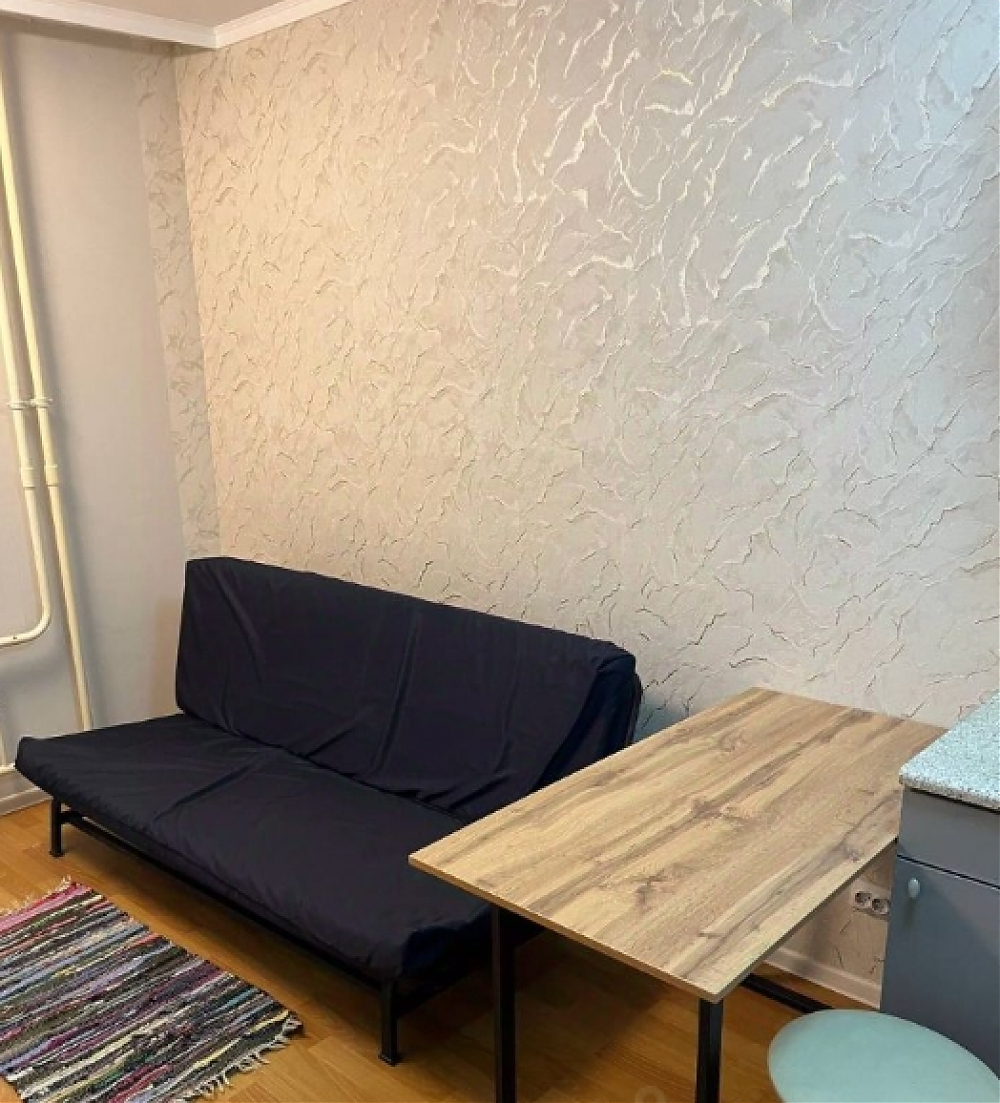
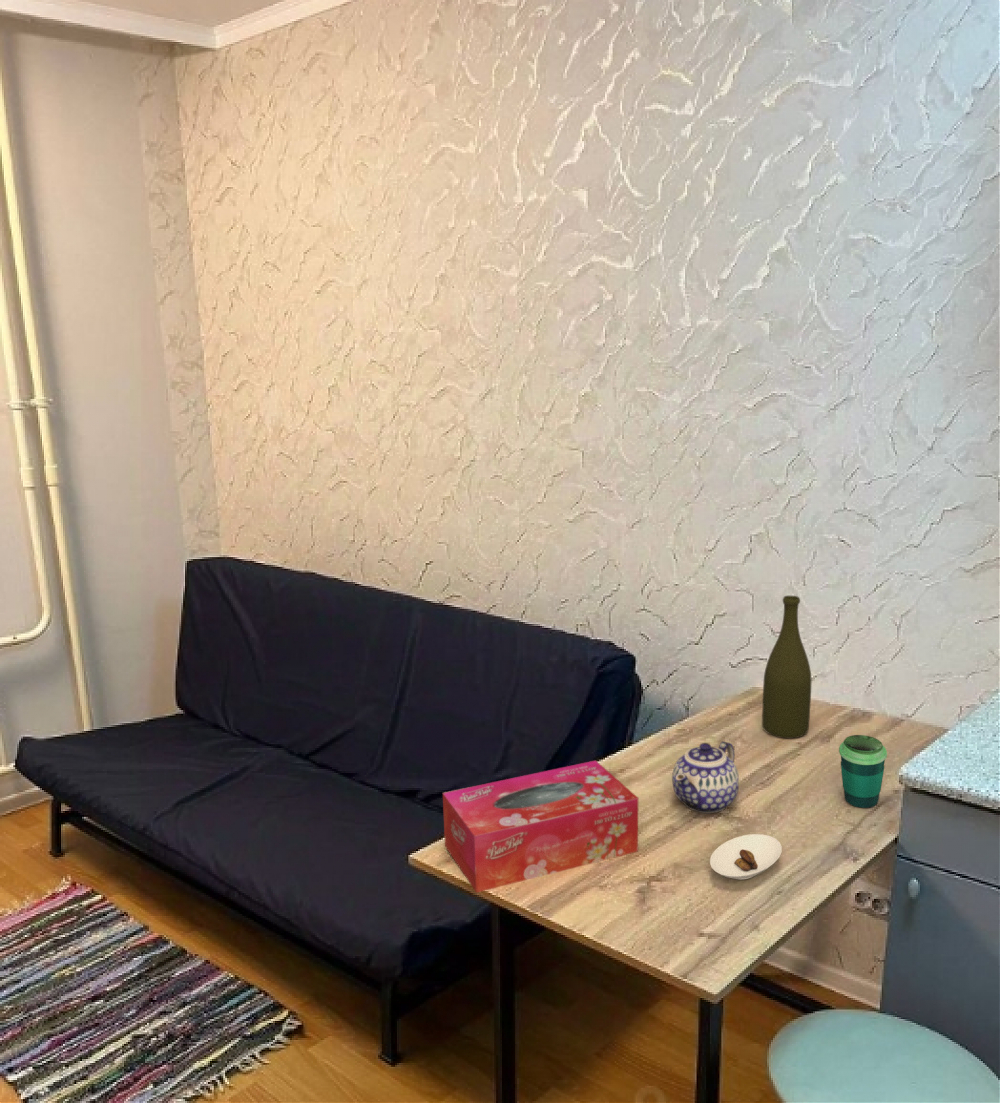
+ saucer [709,833,783,881]
+ cup [838,734,888,809]
+ bottle [761,595,812,739]
+ tissue box [442,760,639,894]
+ teapot [671,740,740,814]
